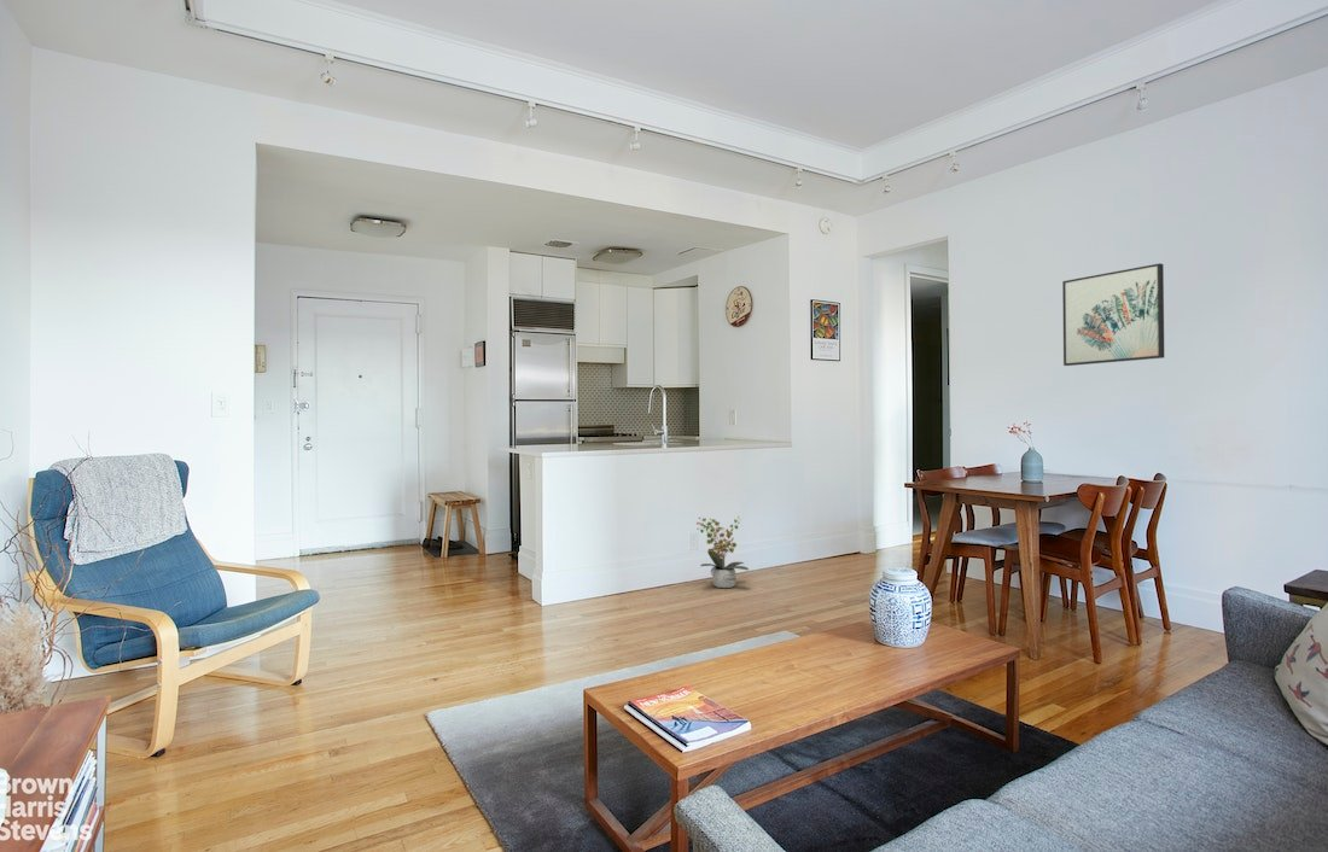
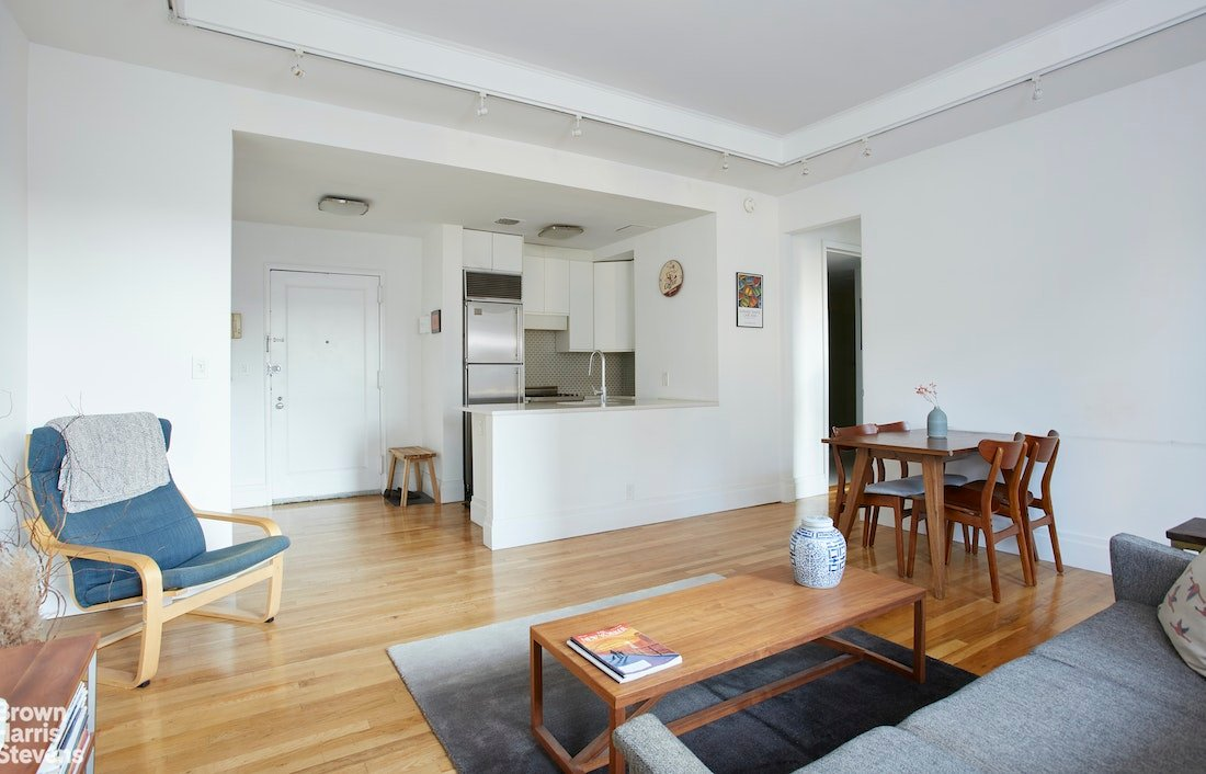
- wall art [1061,262,1165,367]
- potted plant [695,515,750,589]
